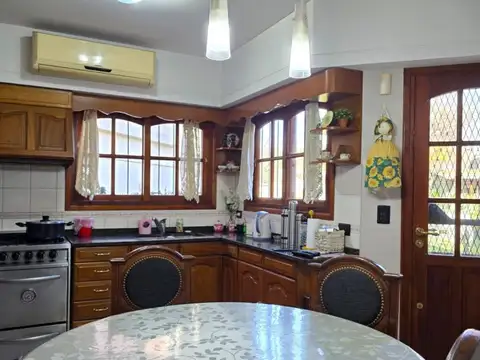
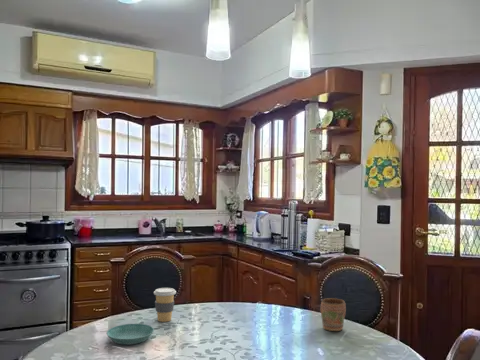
+ mug [320,297,347,332]
+ coffee cup [153,287,177,323]
+ saucer [106,323,155,346]
